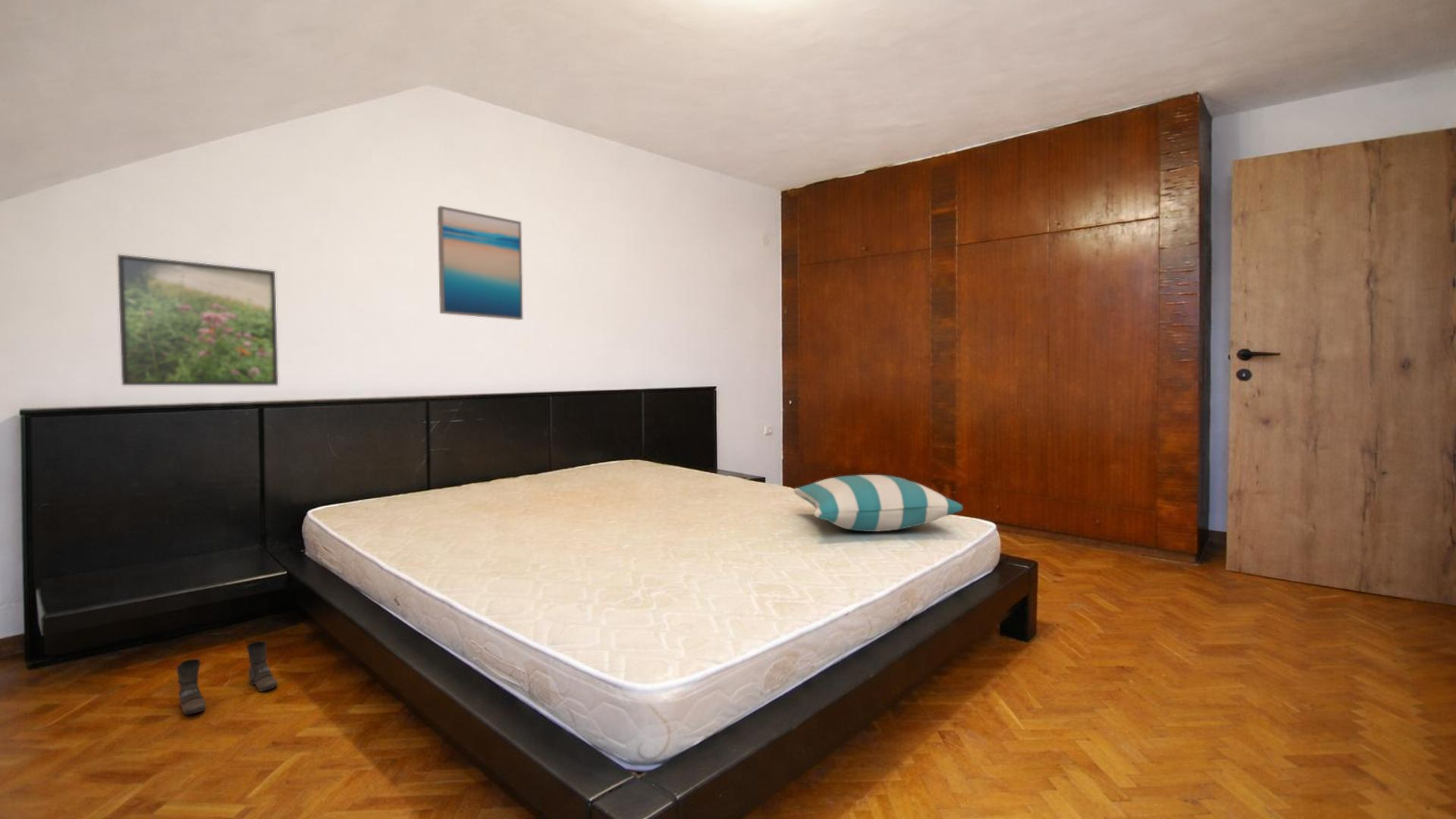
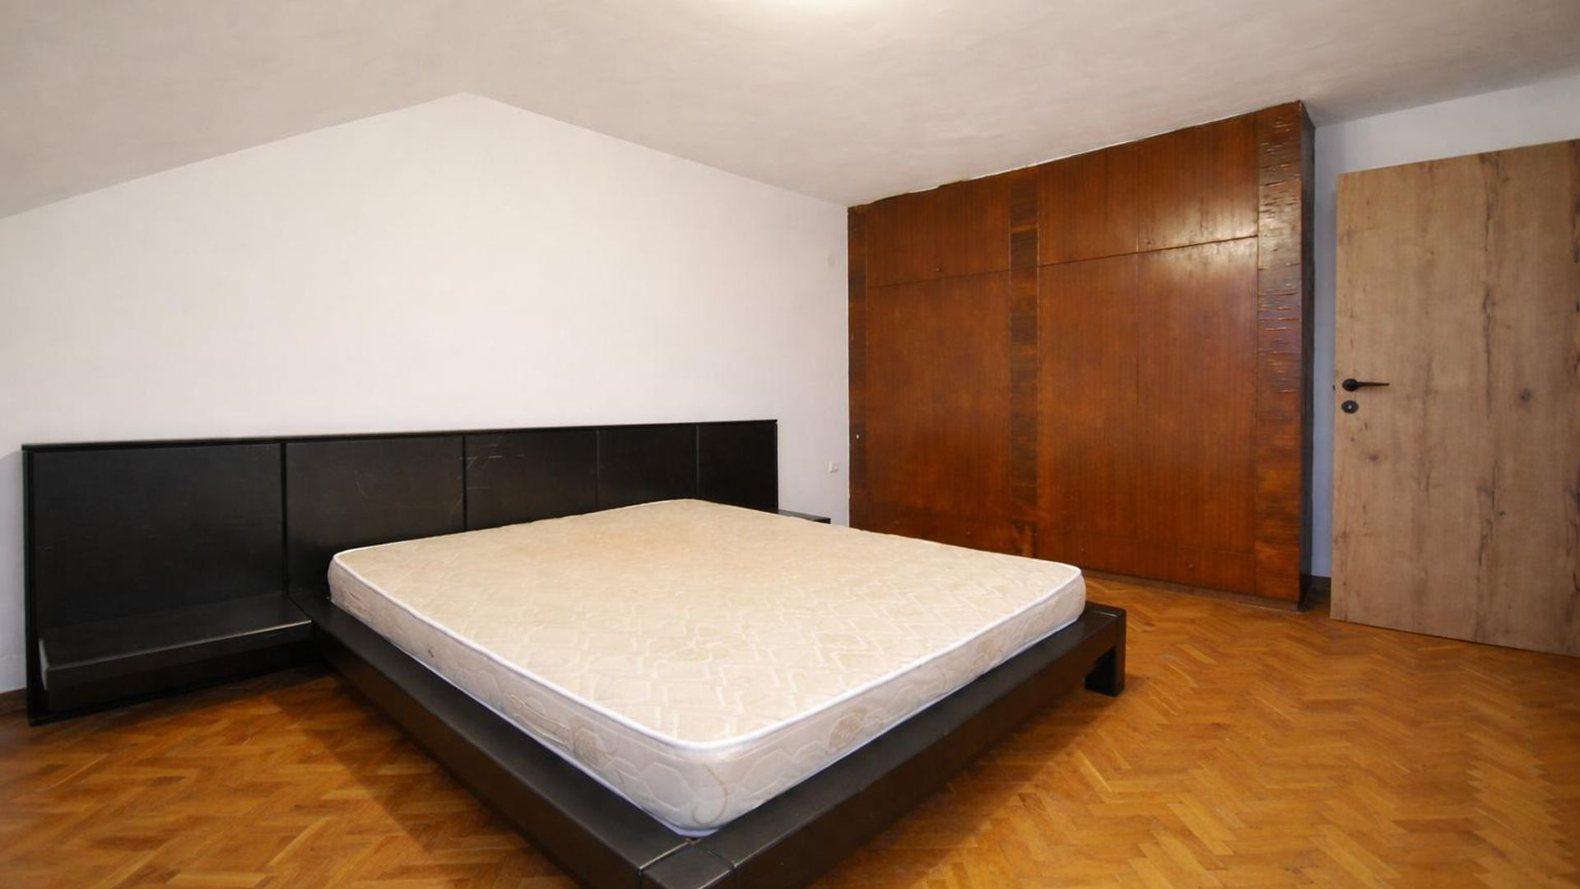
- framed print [117,254,279,386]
- wall art [437,205,524,321]
- pillow [793,474,964,532]
- boots [176,641,278,715]
